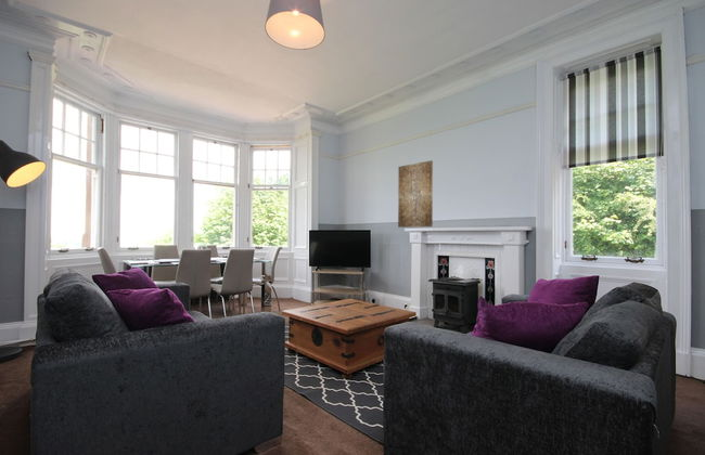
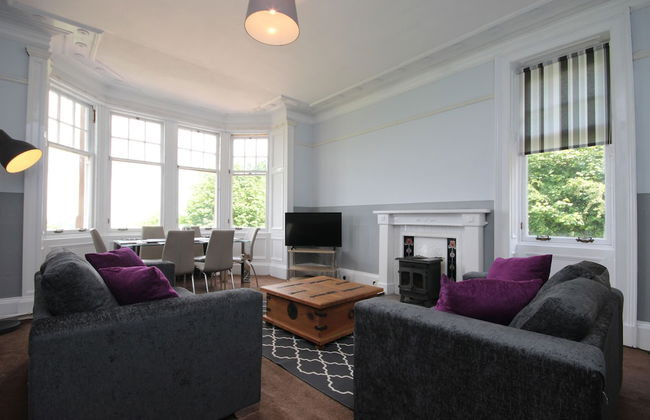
- wall art [397,159,434,229]
